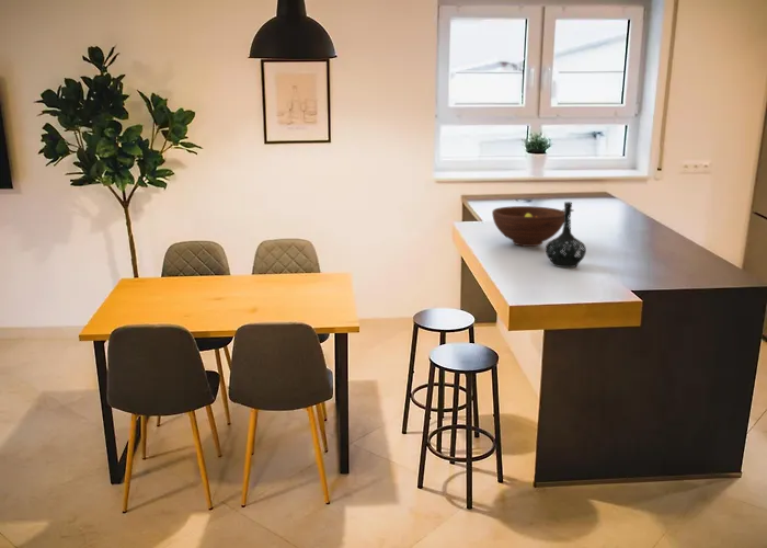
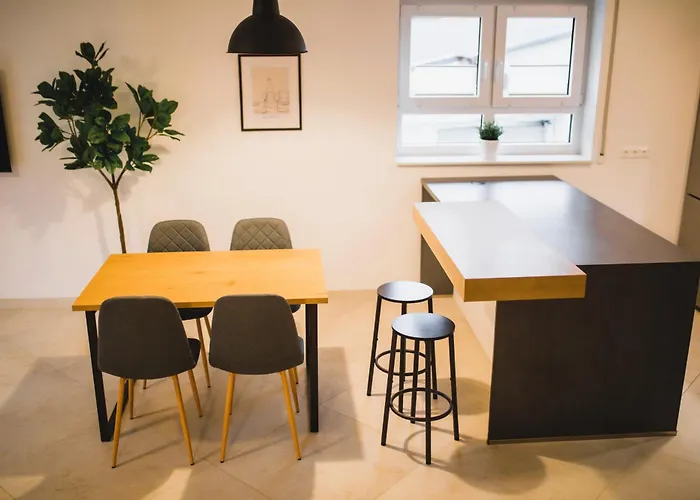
- bottle [545,201,587,269]
- fruit bowl [491,205,565,248]
